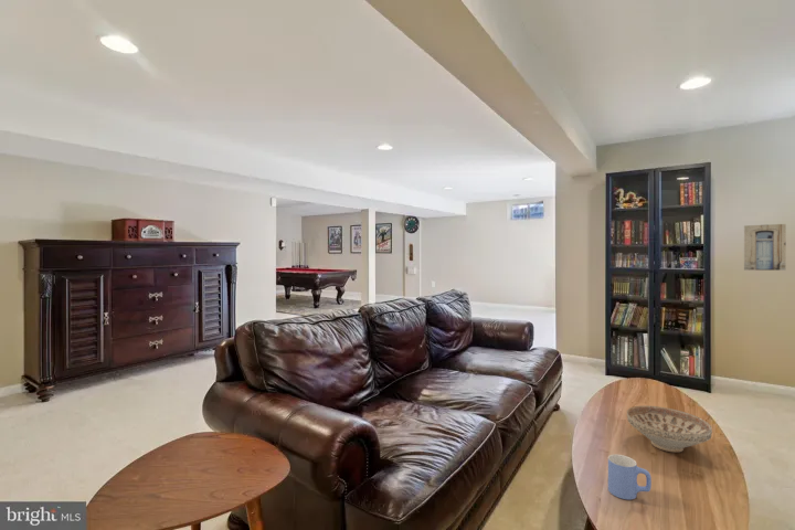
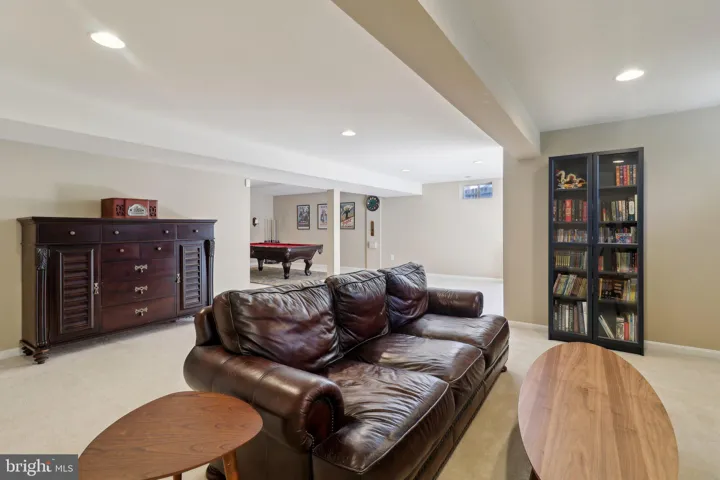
- mug [607,454,653,500]
- decorative bowl [626,405,713,454]
- wall art [743,223,787,272]
